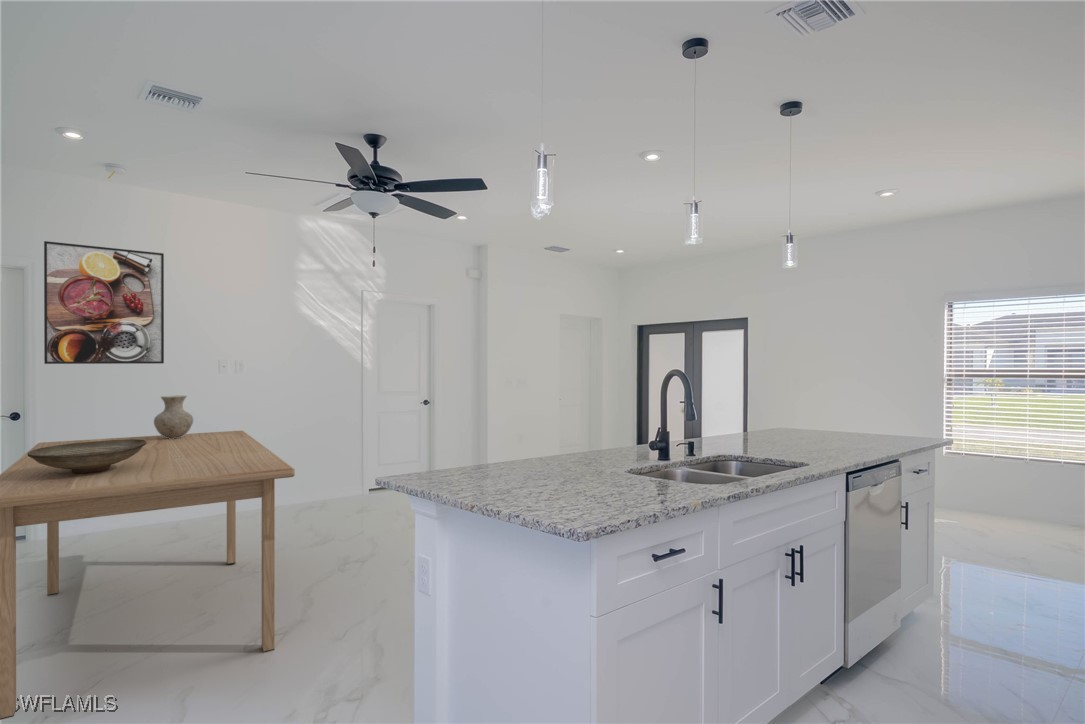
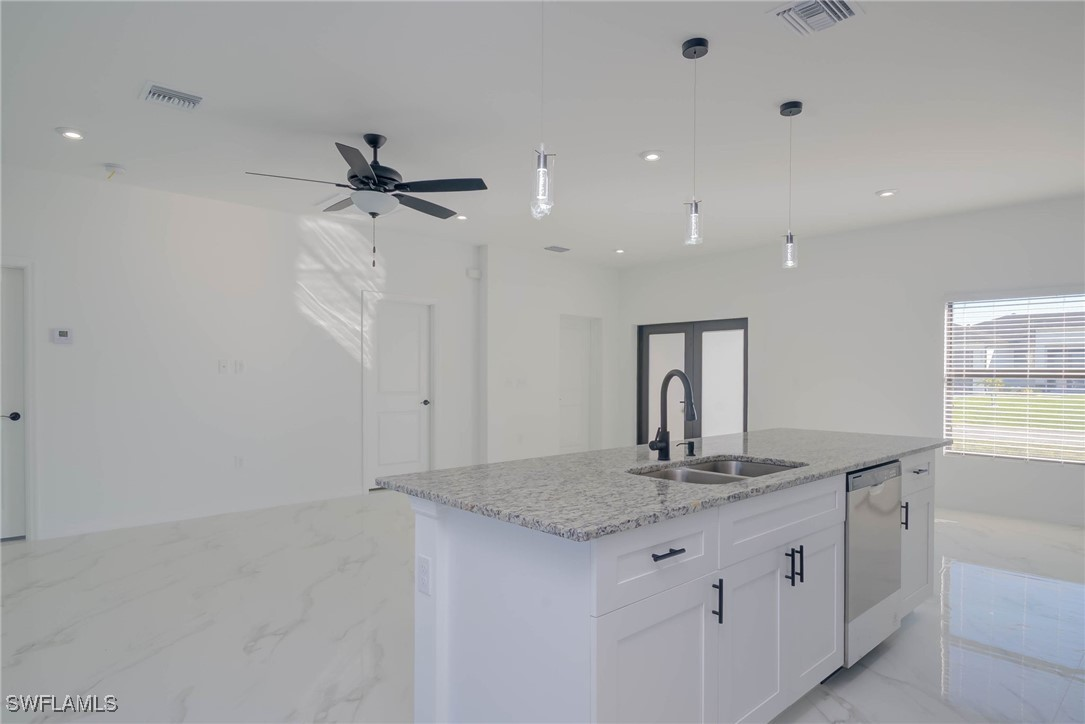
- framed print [43,240,165,365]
- decorative bowl [27,439,147,474]
- table [0,430,296,721]
- vase [153,395,194,439]
